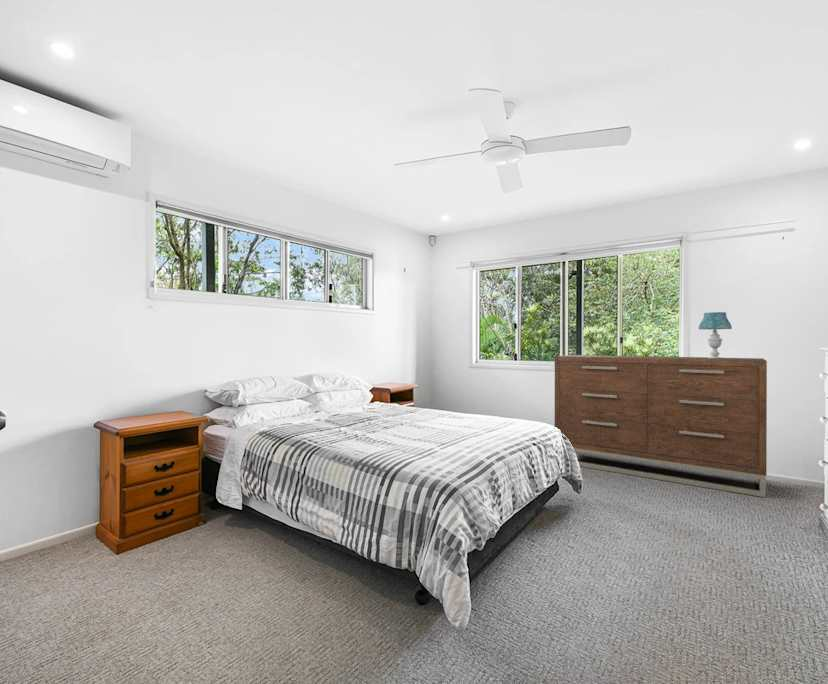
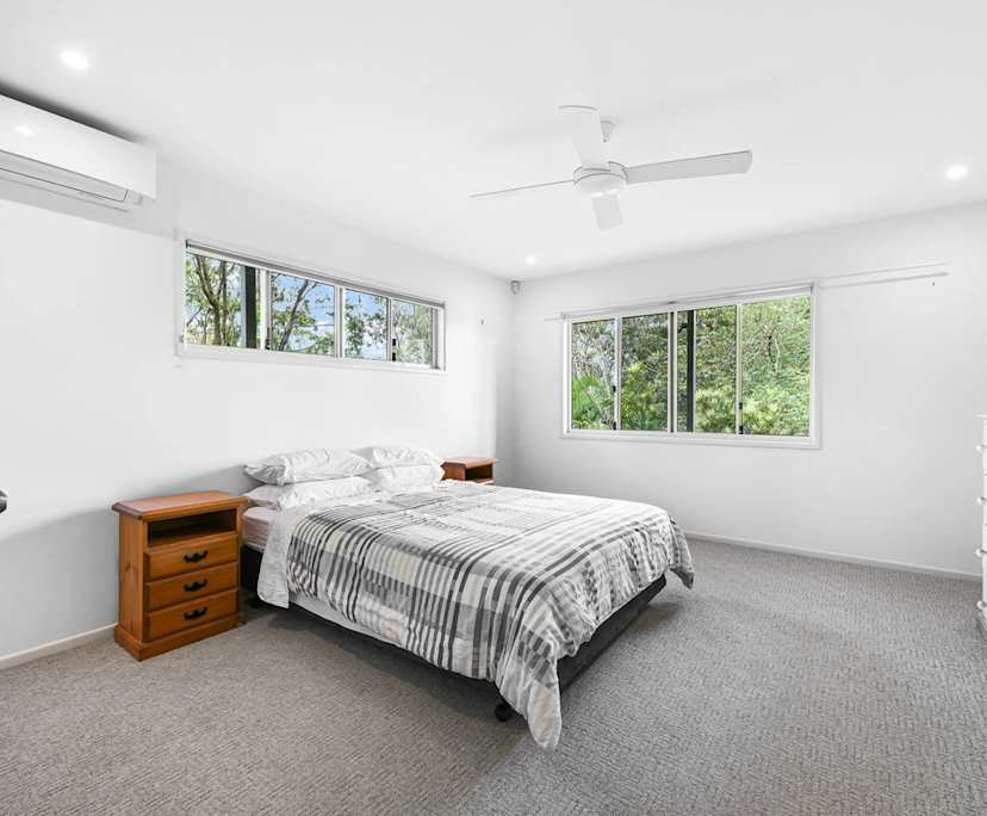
- dresser [554,354,768,498]
- table lamp [698,311,733,359]
